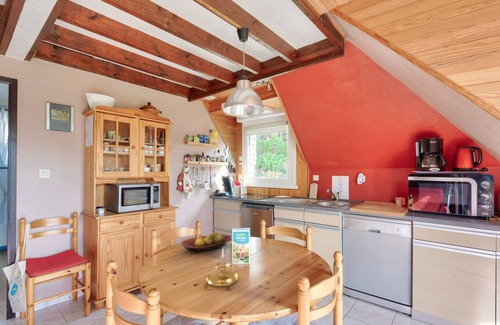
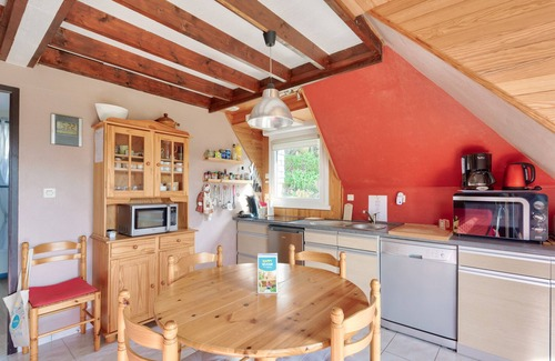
- candle holder [202,247,239,288]
- fruit bowl [180,231,233,254]
